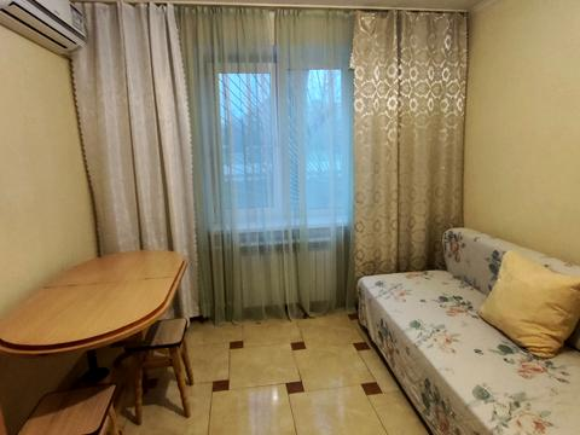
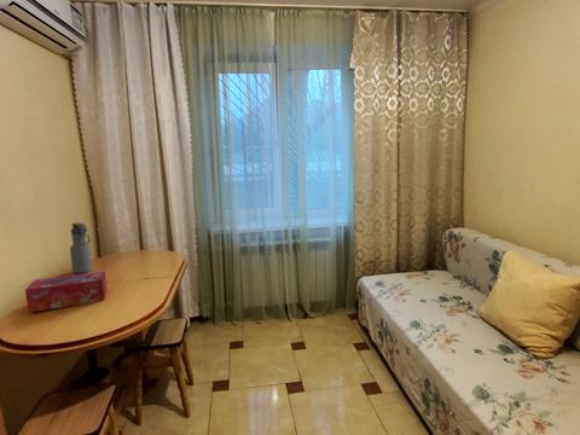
+ tissue box [24,271,108,313]
+ water bottle [69,222,93,274]
